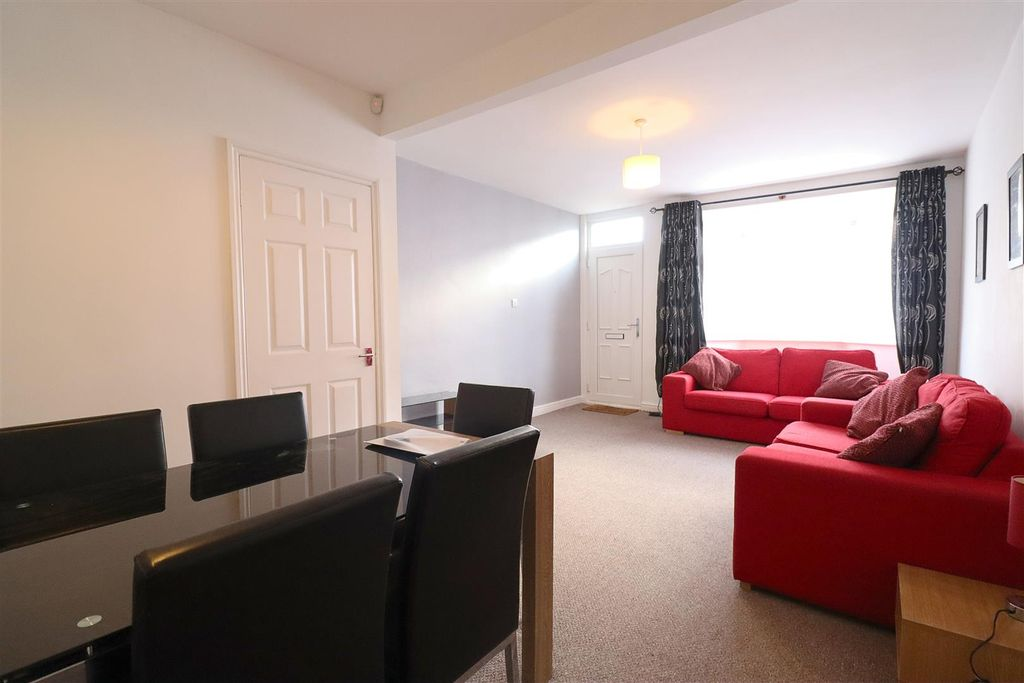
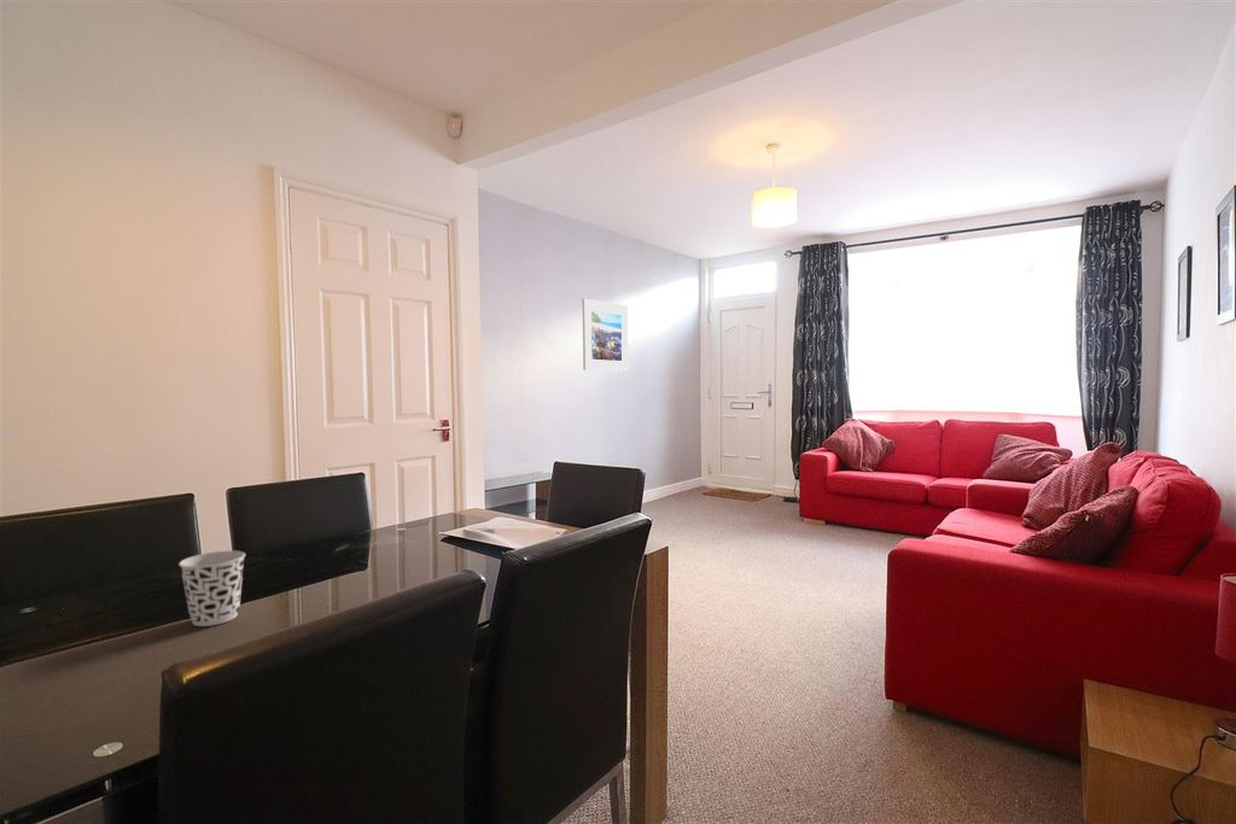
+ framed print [582,298,630,373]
+ cup [177,550,246,627]
